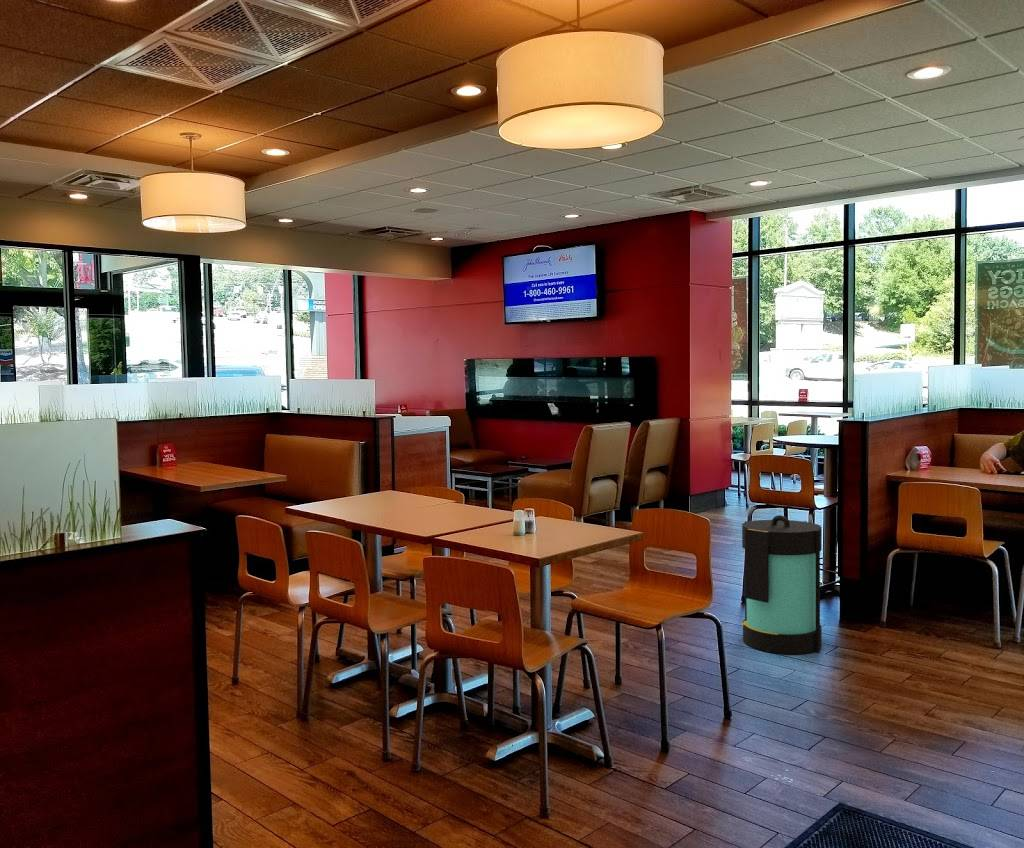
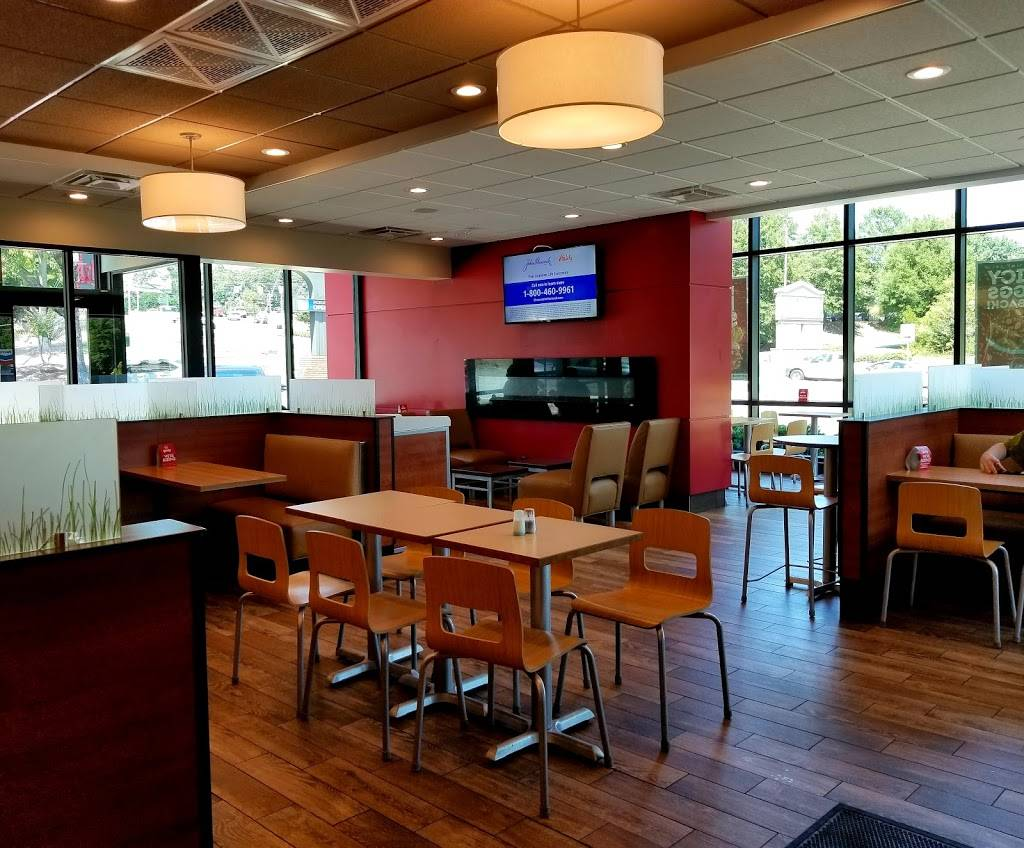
- lantern [741,514,823,655]
